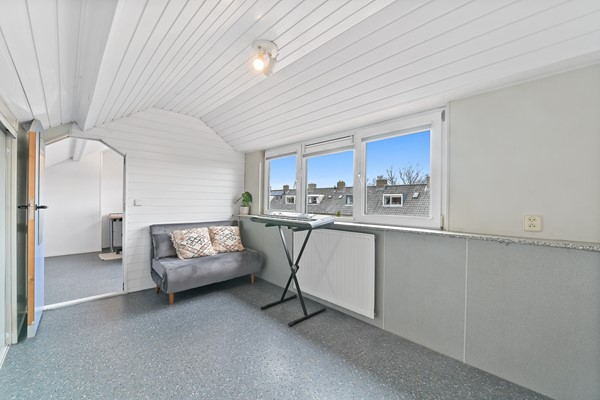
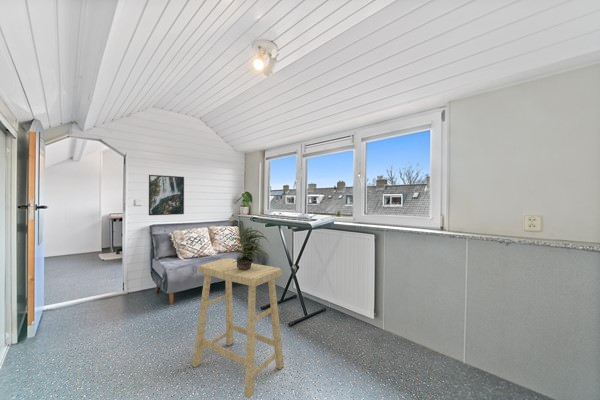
+ stool [191,257,285,400]
+ potted plant [227,221,270,270]
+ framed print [148,174,185,216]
